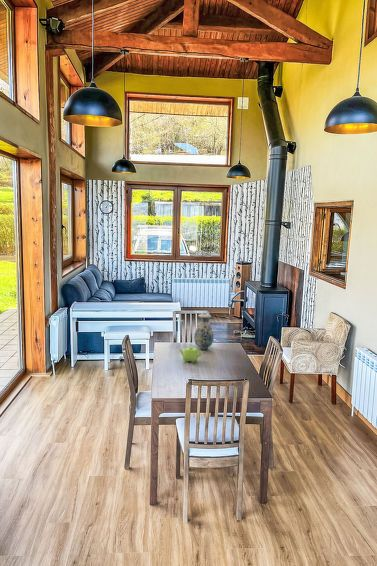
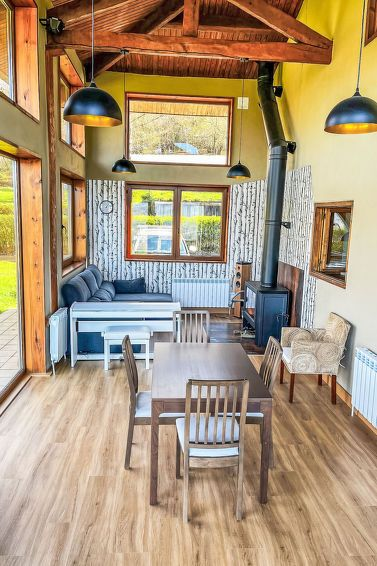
- teapot [178,346,202,364]
- vase [193,313,214,350]
